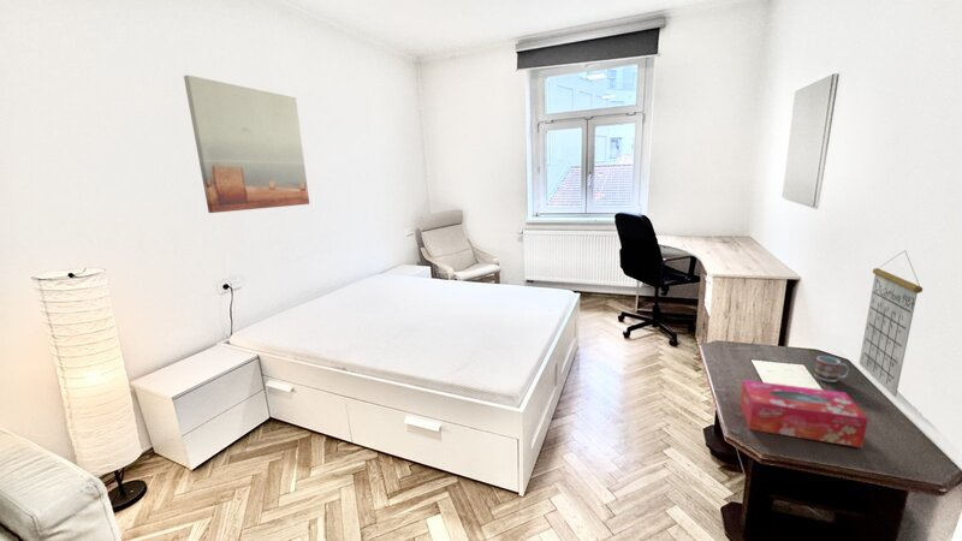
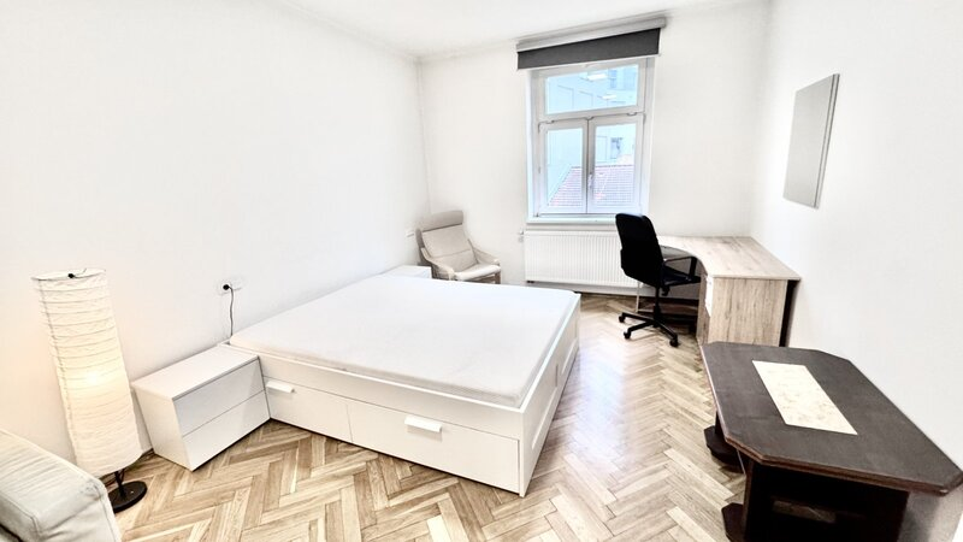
- calendar [857,249,924,398]
- wall art [183,75,310,214]
- tissue box [738,379,869,448]
- cup [814,355,850,384]
